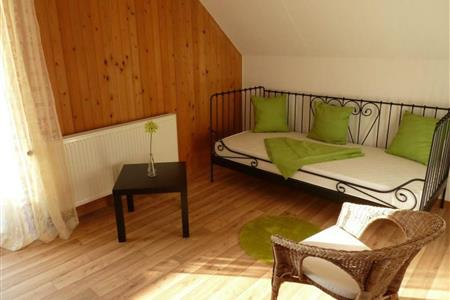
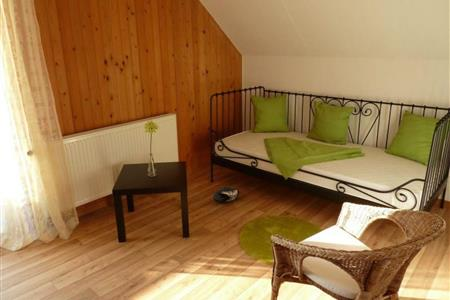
+ shoe [212,186,240,204]
